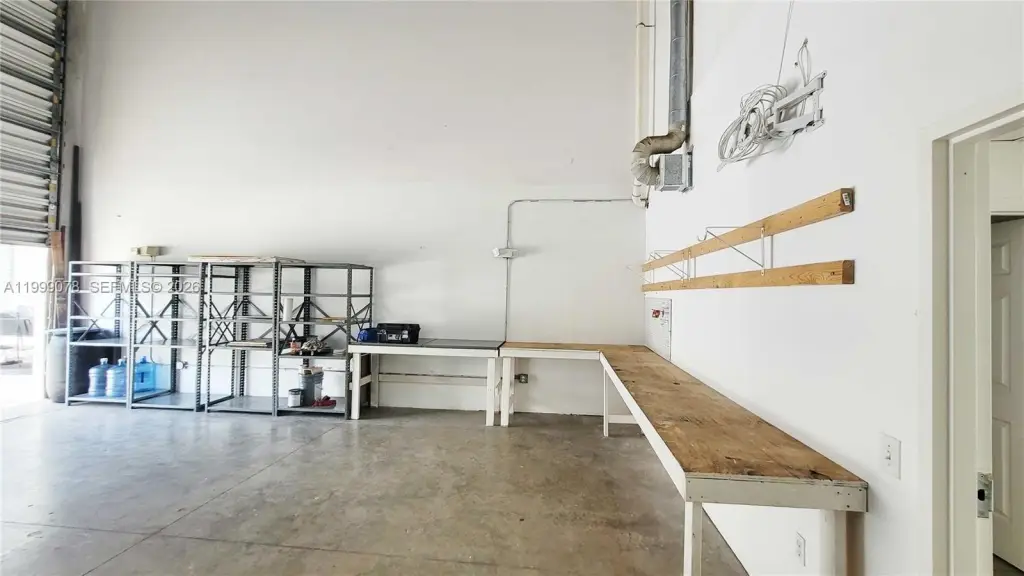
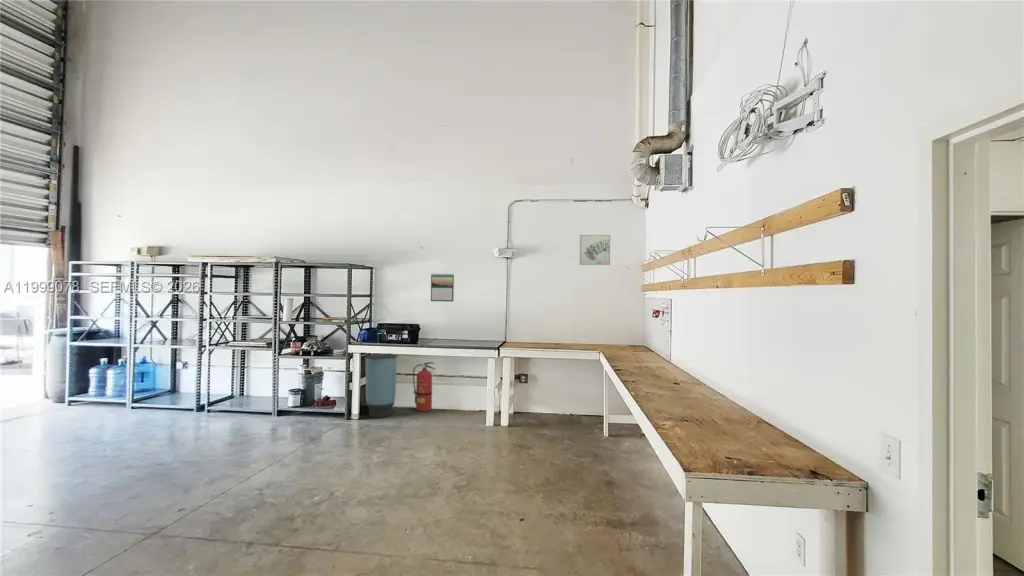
+ calendar [430,273,455,303]
+ wall art [579,234,611,266]
+ trash can [364,353,399,418]
+ fire extinguisher [412,361,436,412]
